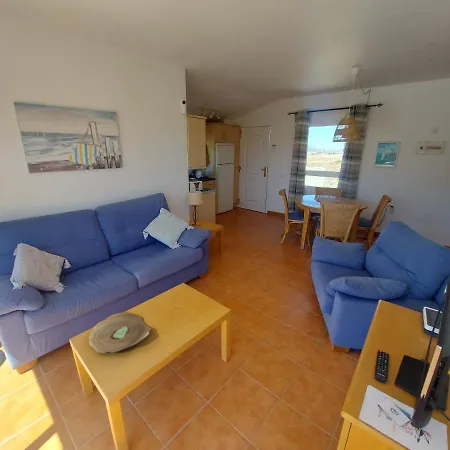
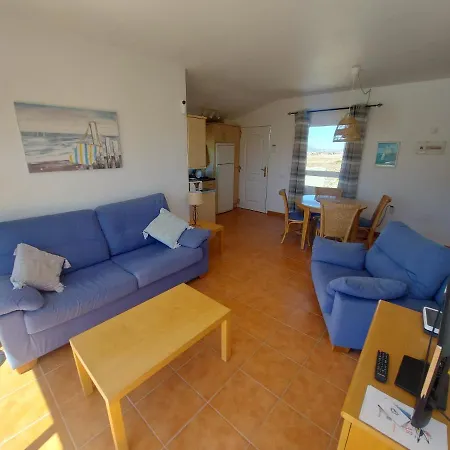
- decorative bowl [88,311,152,354]
